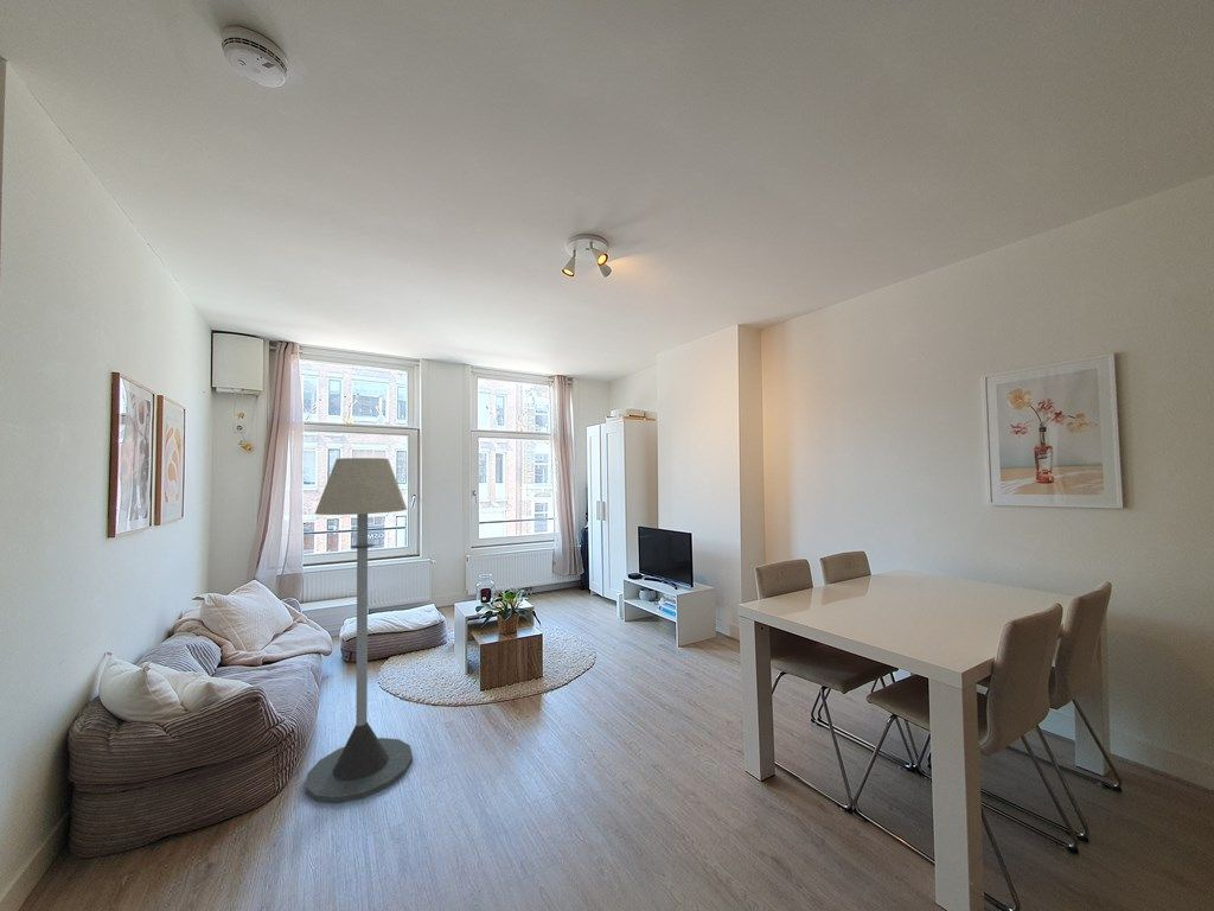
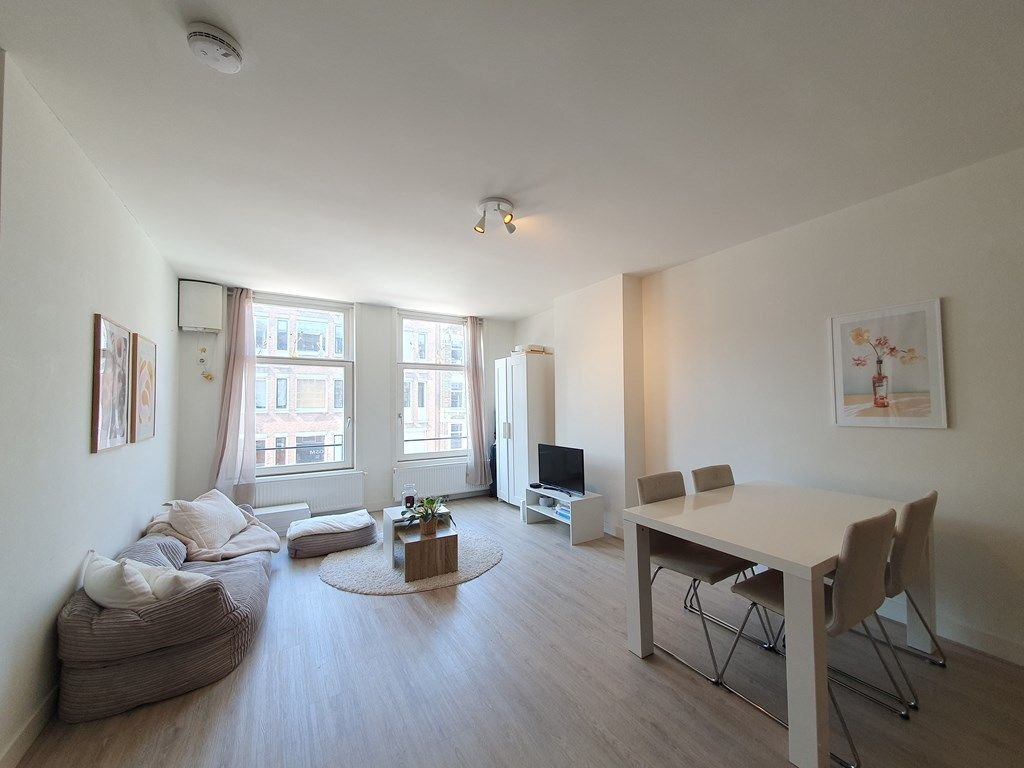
- floor lamp [305,457,414,804]
